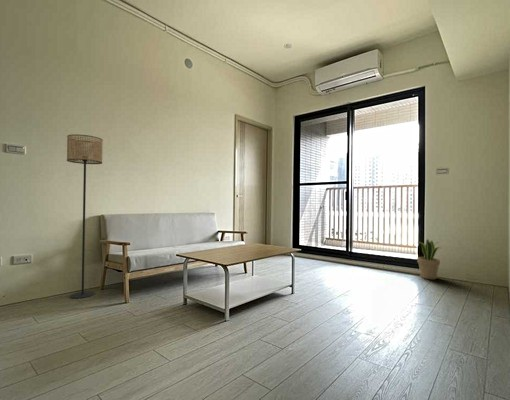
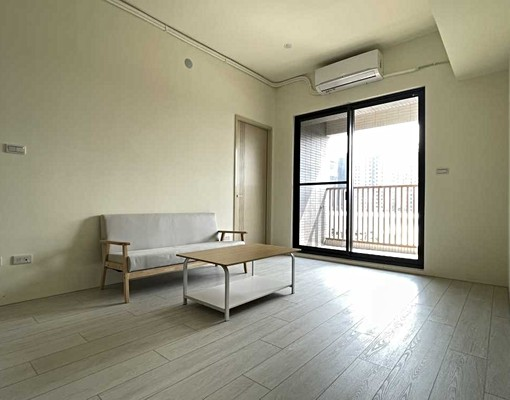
- potted plant [417,238,443,280]
- floor lamp [66,134,104,299]
